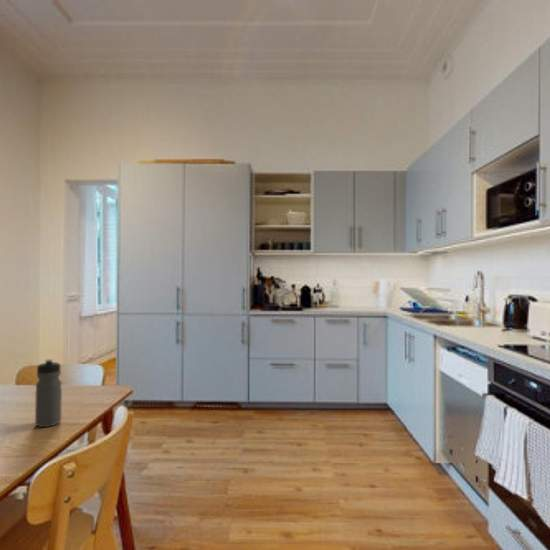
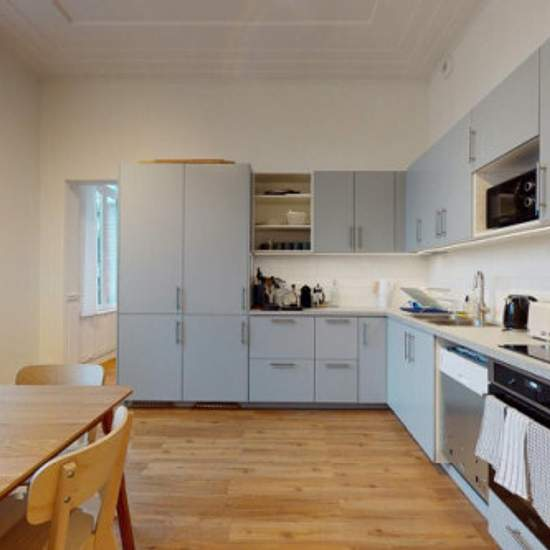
- water bottle [34,358,63,428]
